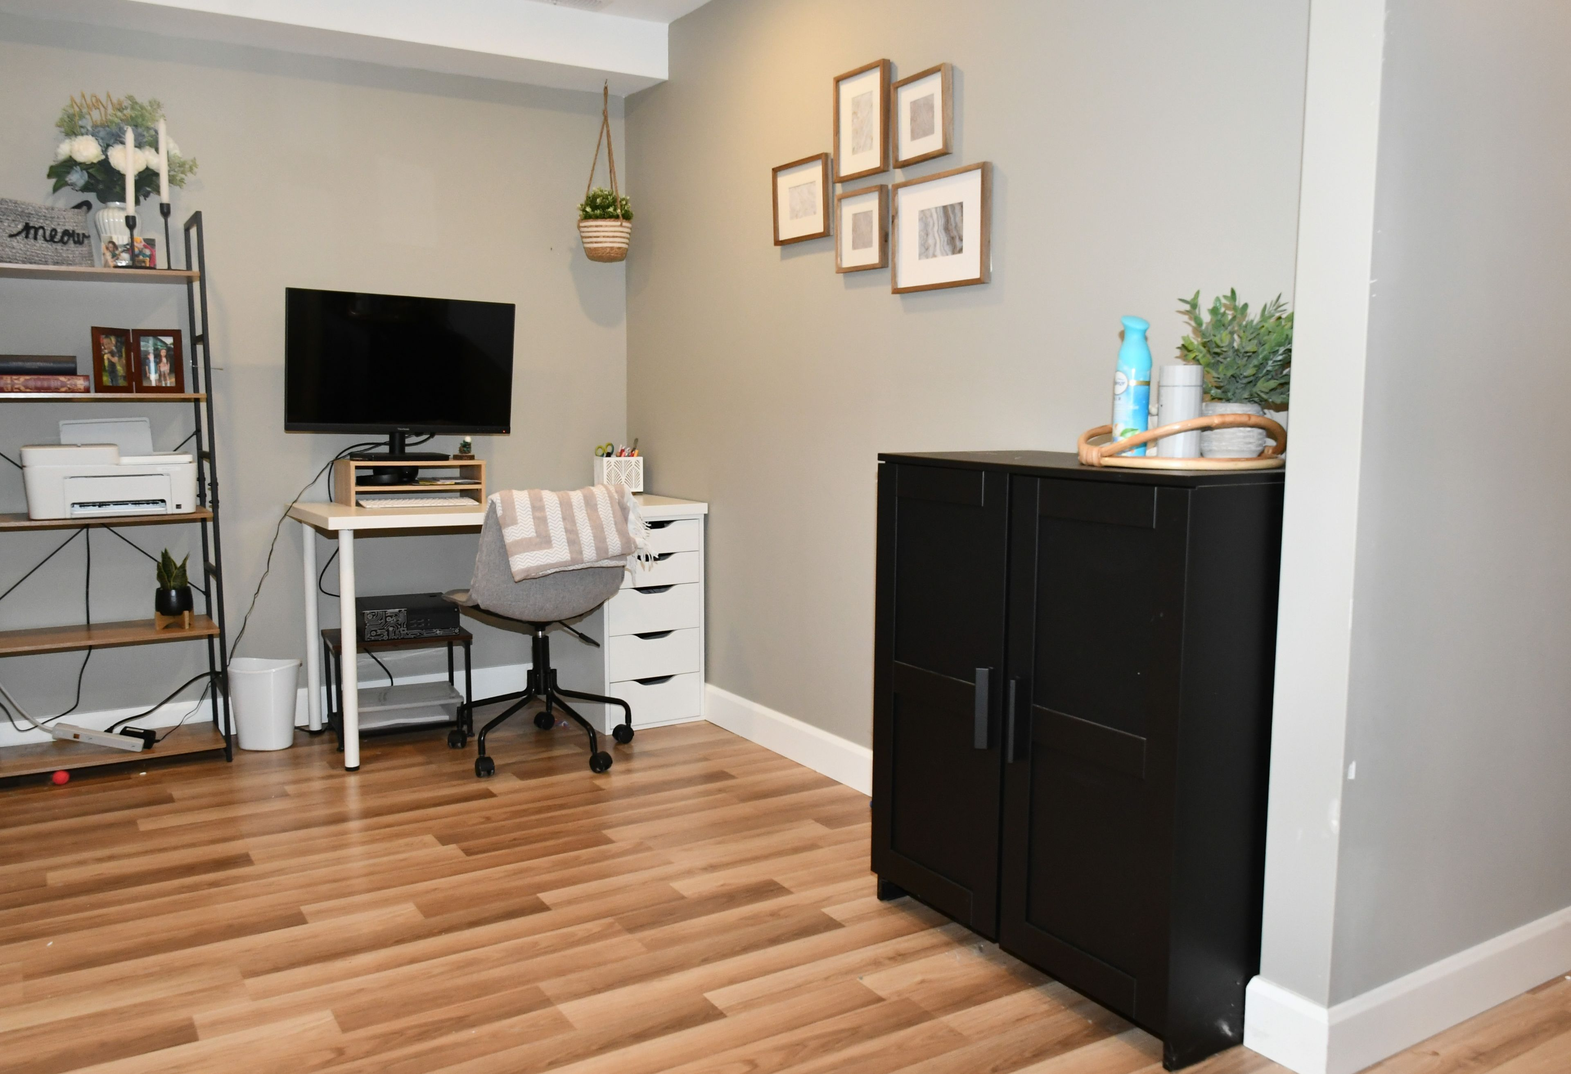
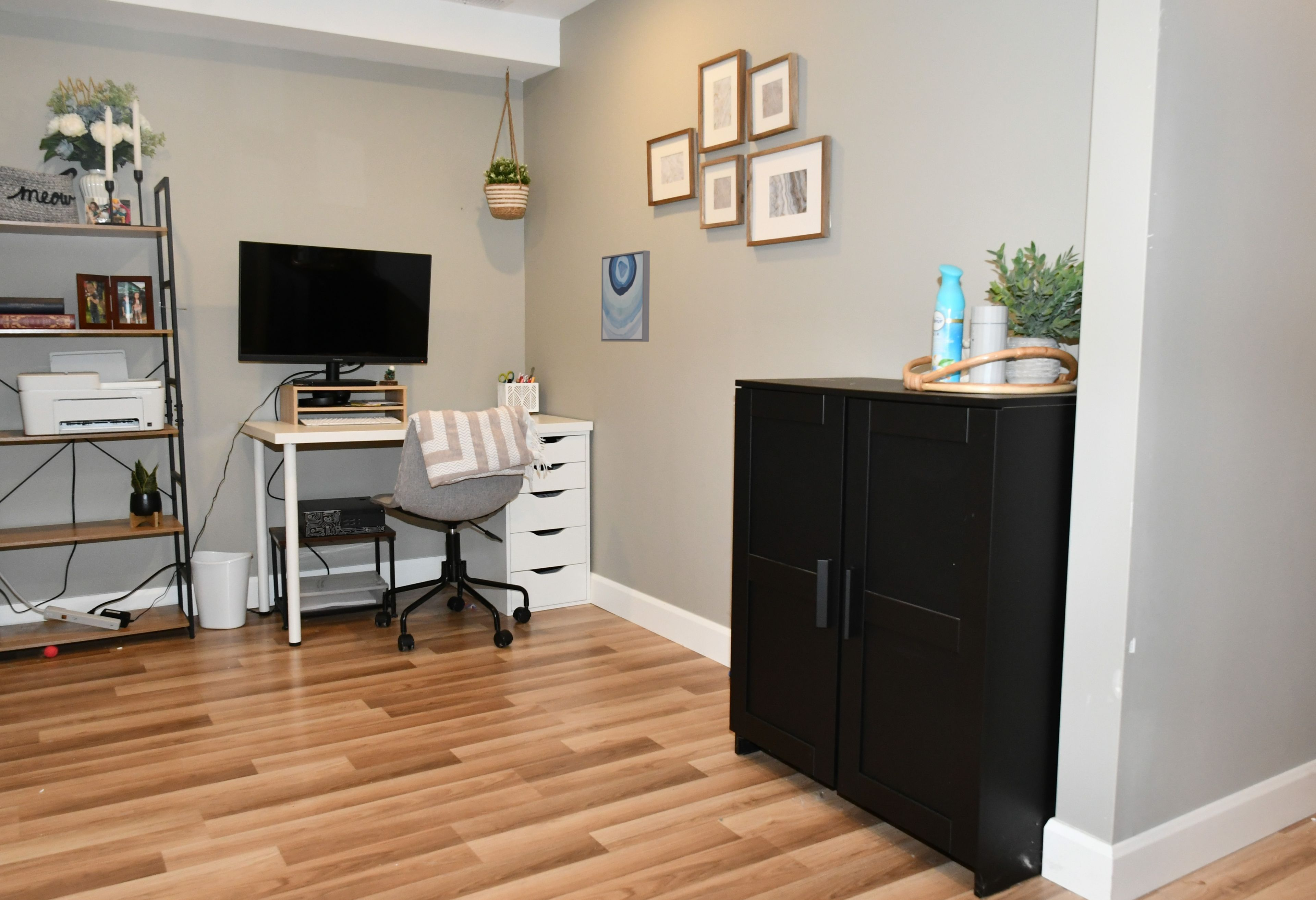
+ wall art [601,250,650,342]
